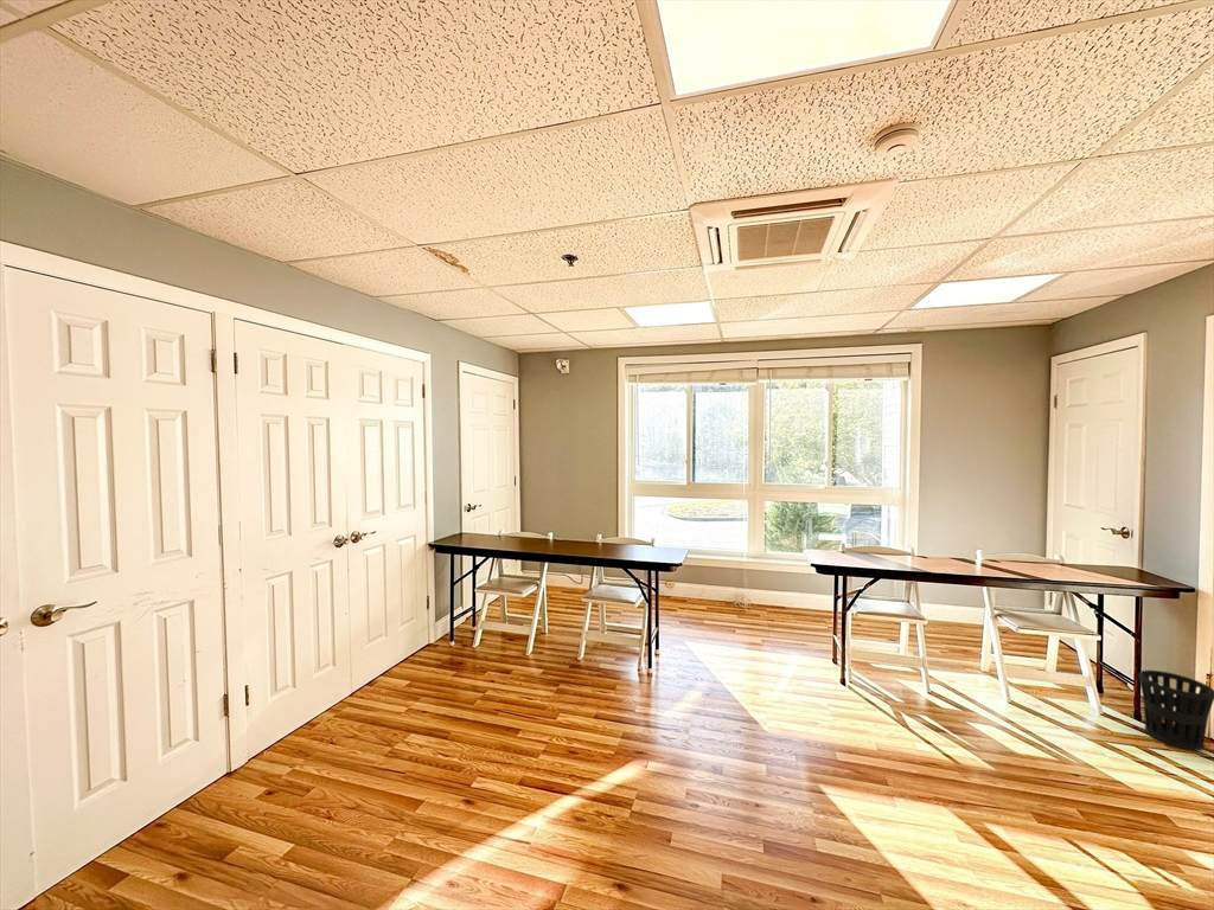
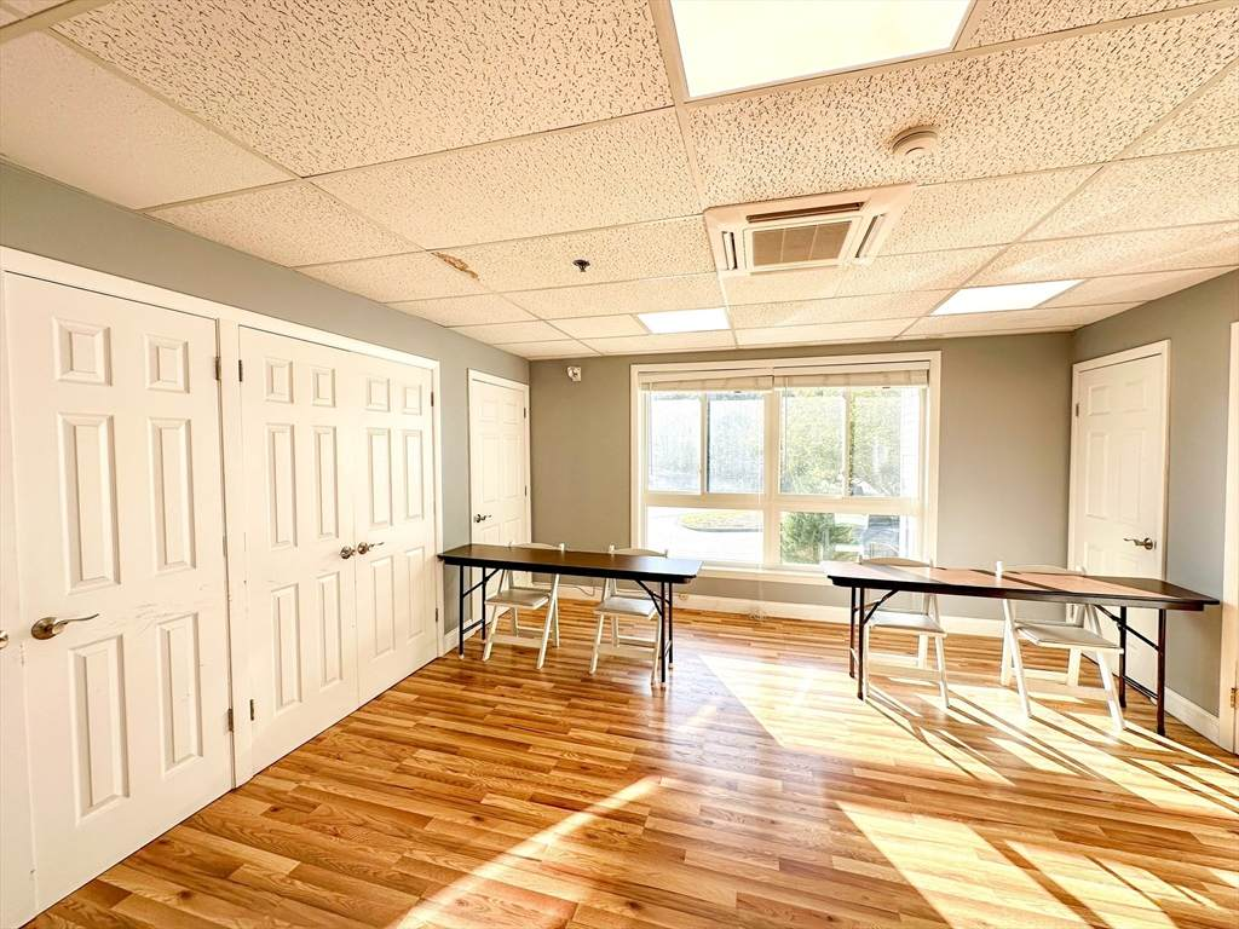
- wastebasket [1138,669,1214,751]
